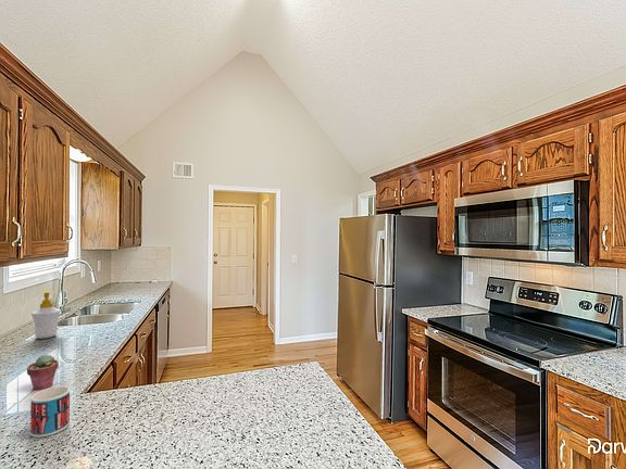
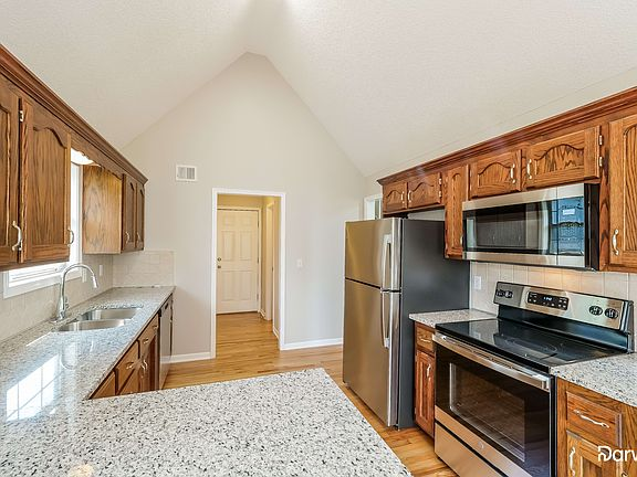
- soap bottle [30,290,62,340]
- mug [29,385,71,439]
- potted succulent [26,354,60,391]
